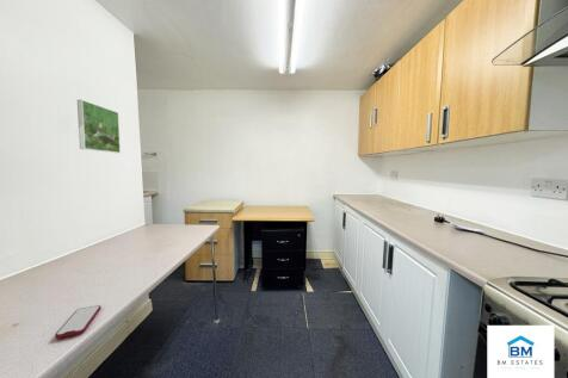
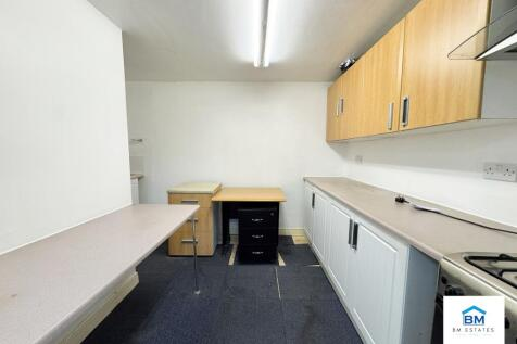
- smartphone [54,304,101,340]
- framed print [76,99,122,154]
